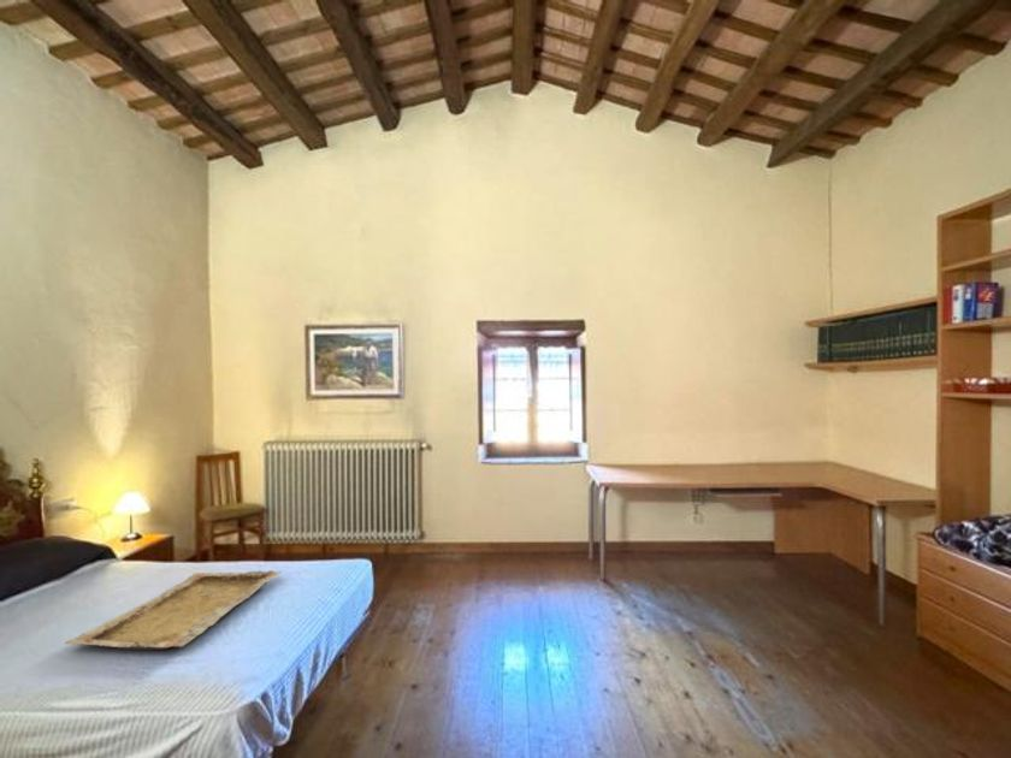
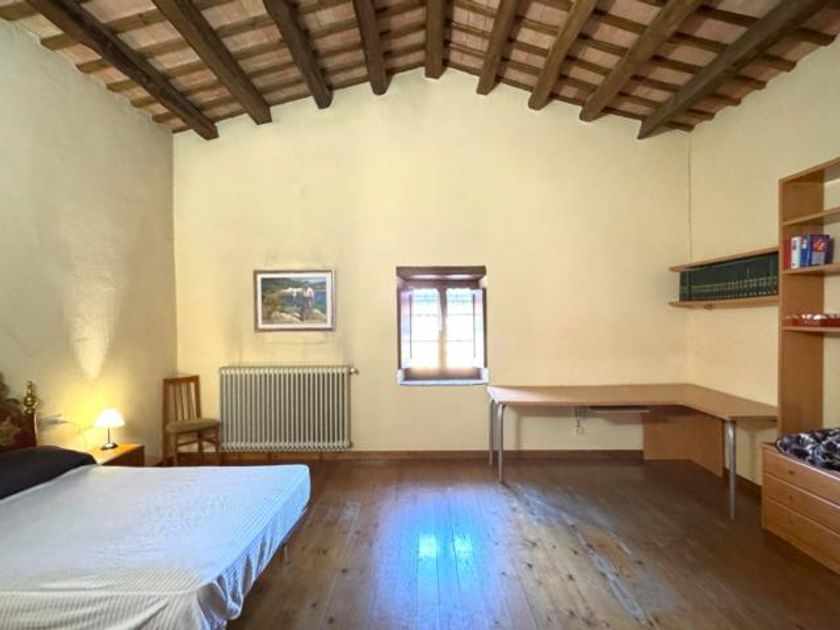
- tray [64,569,283,651]
